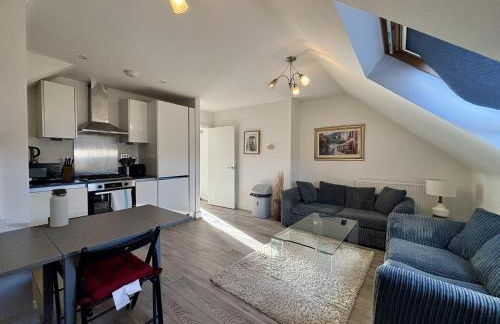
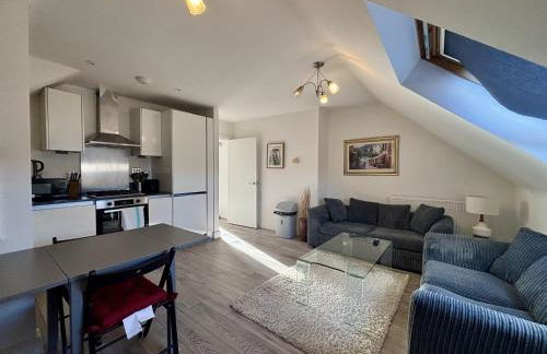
- water bottle [49,188,69,228]
